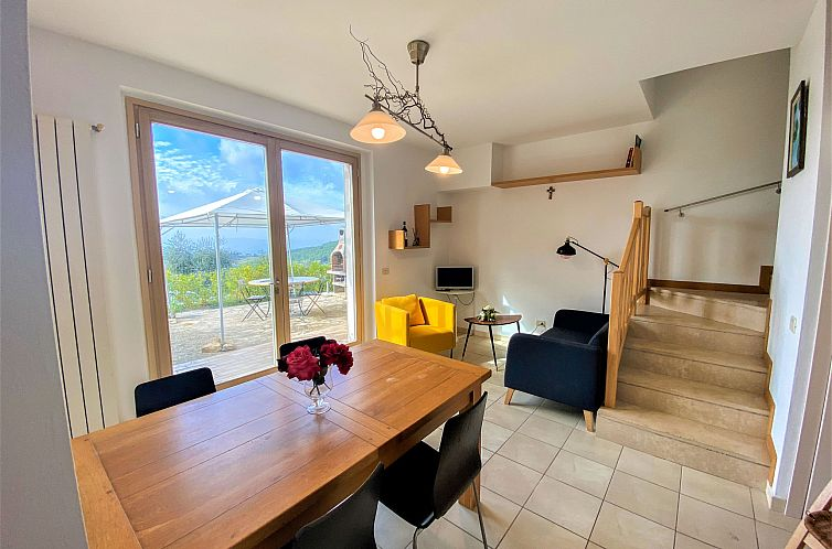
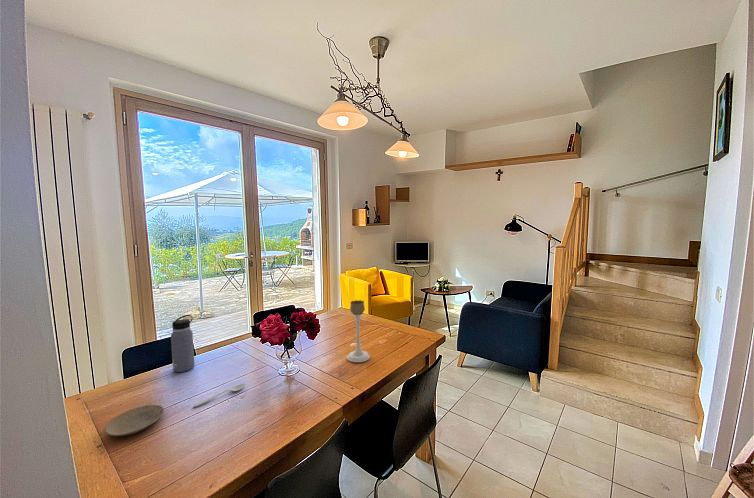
+ candle holder [346,299,371,363]
+ water bottle [170,314,195,373]
+ spoon [192,383,246,408]
+ plate [104,404,165,437]
